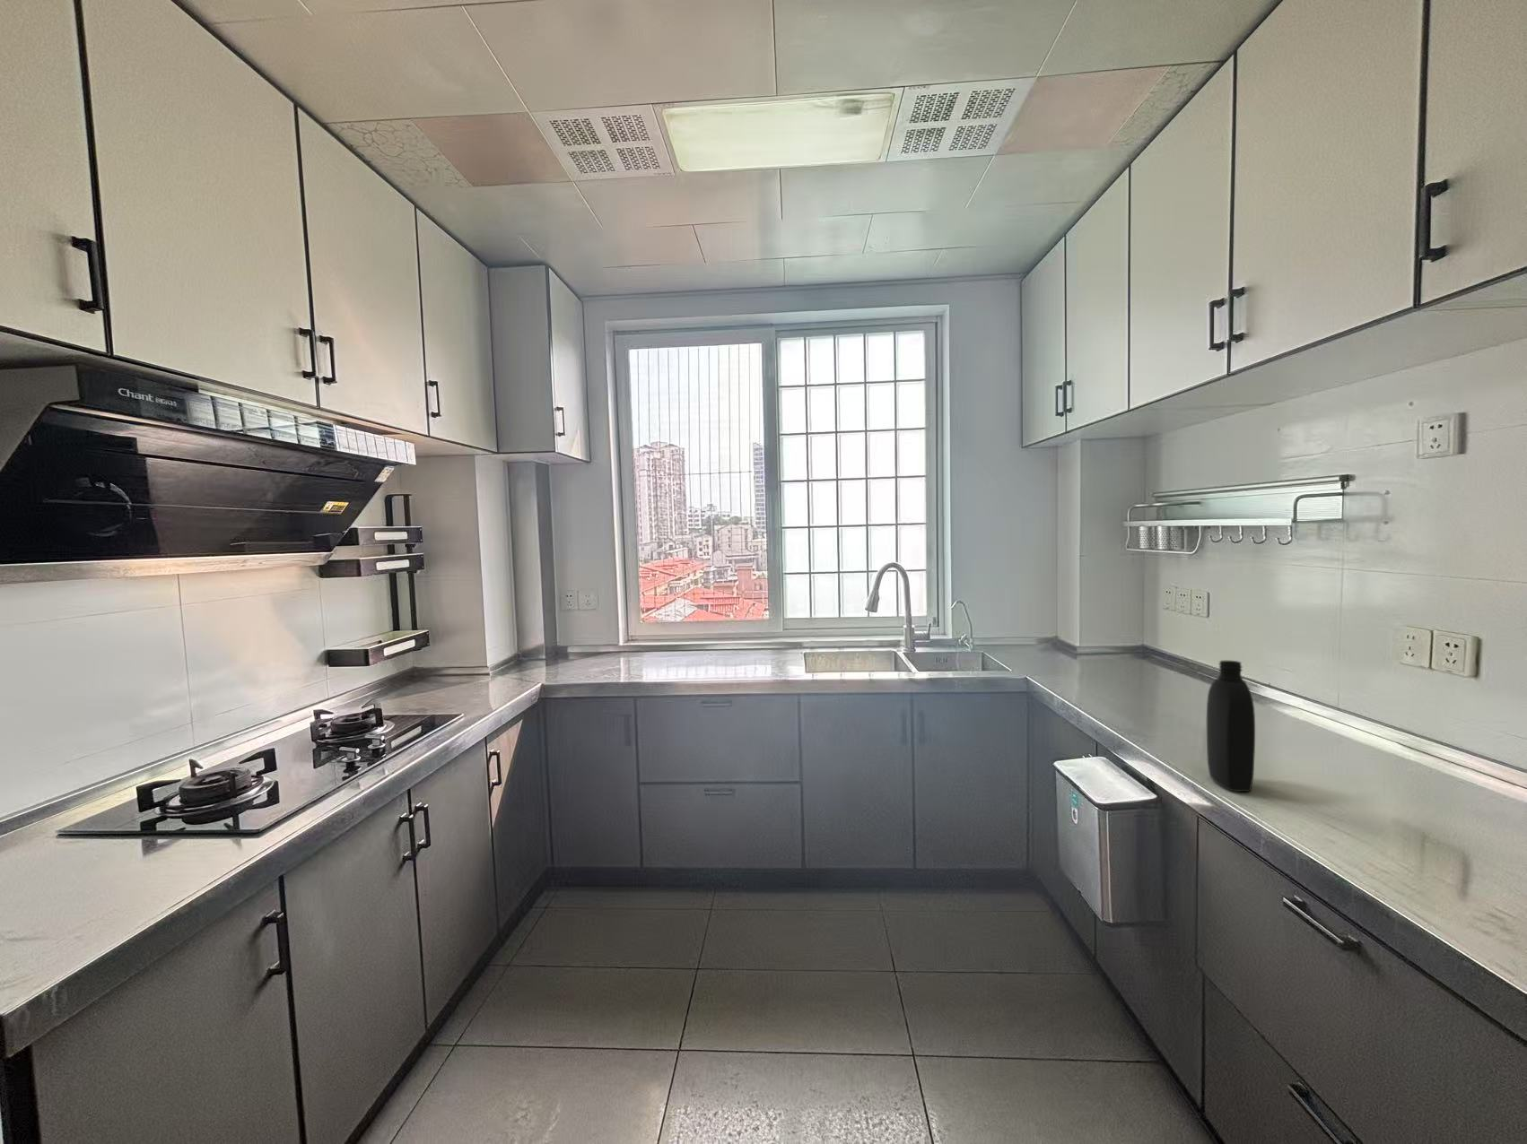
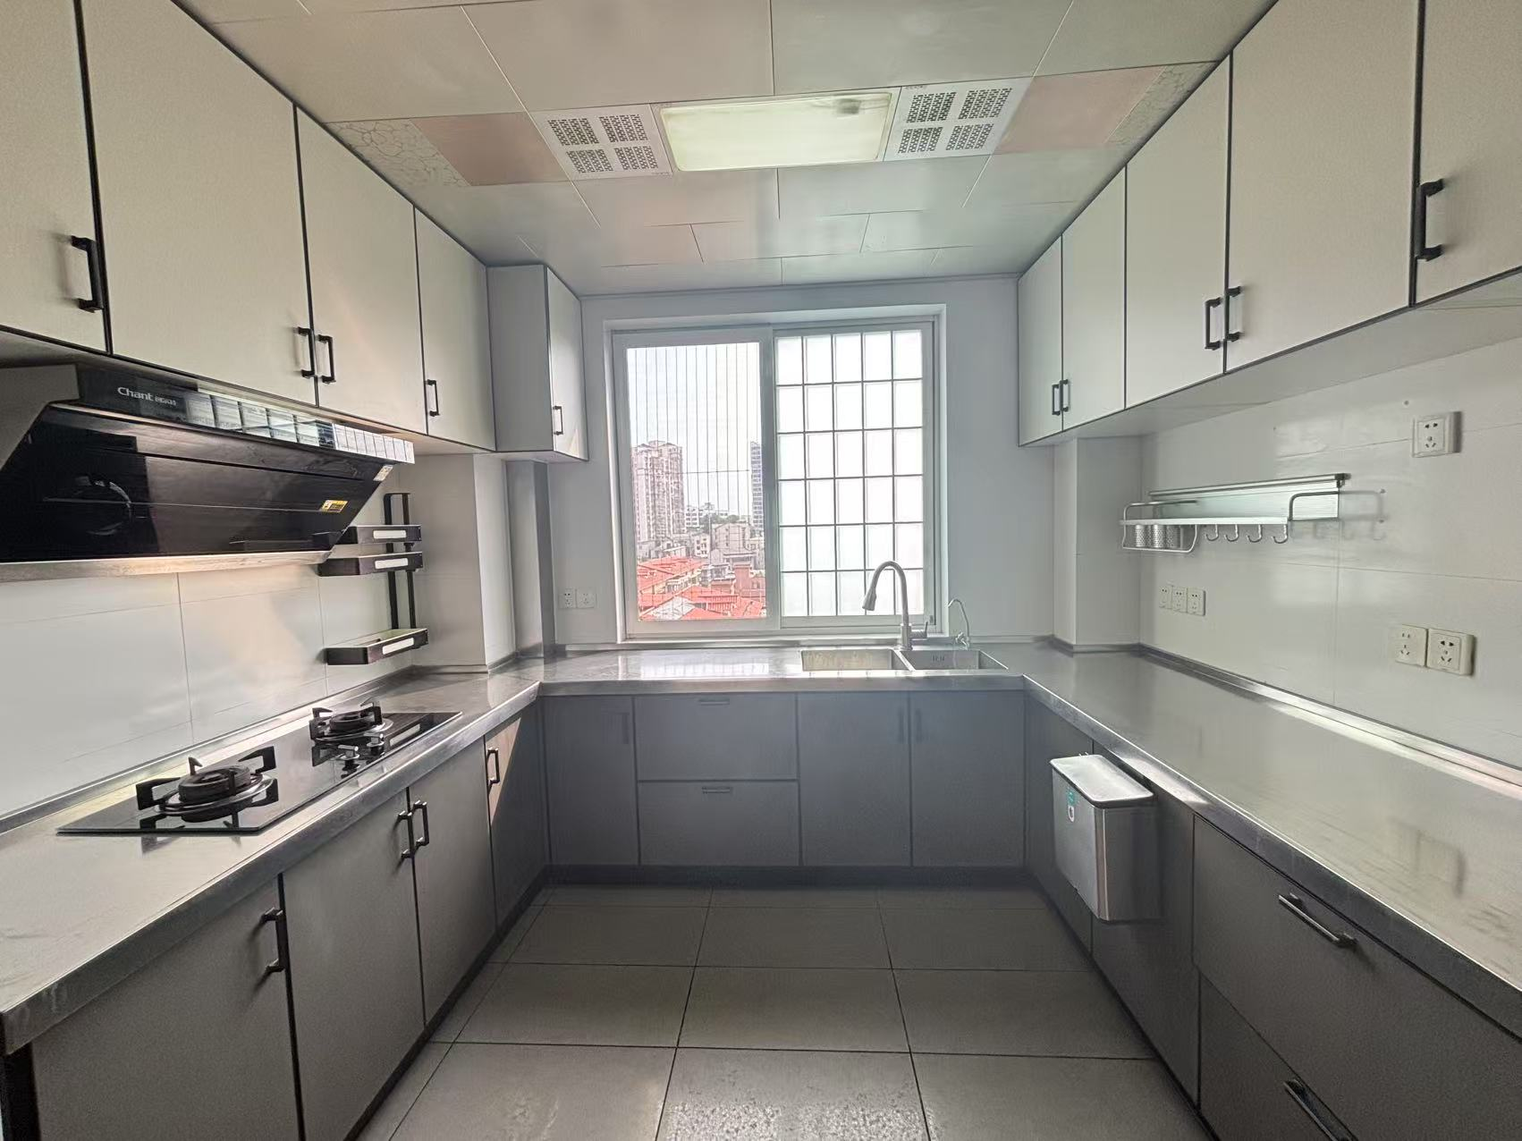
- bottle [1206,660,1256,793]
